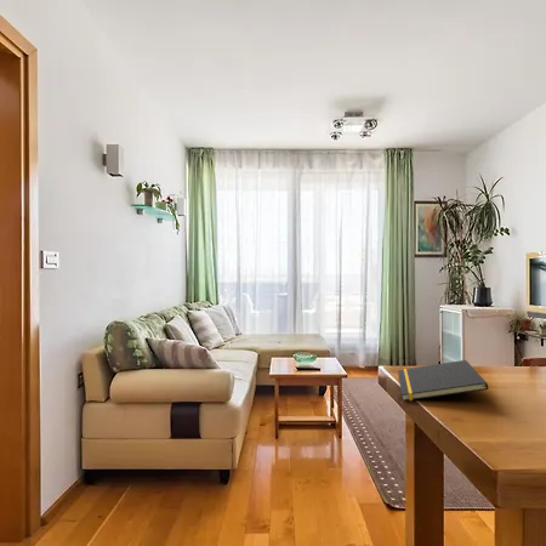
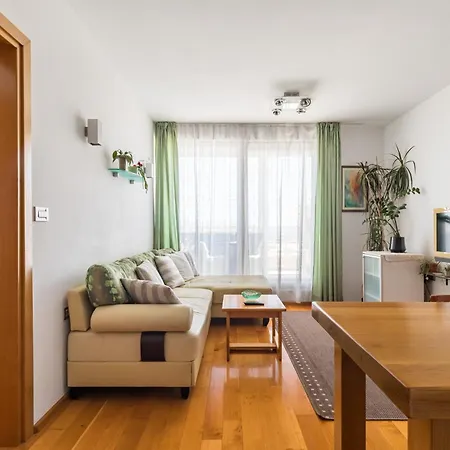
- notepad [397,359,489,402]
